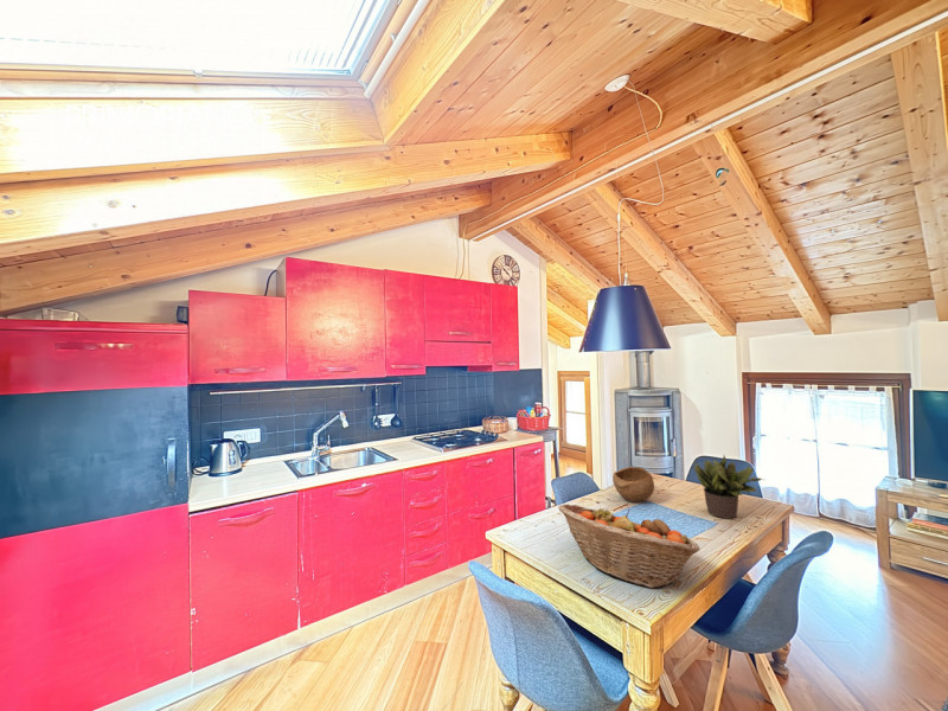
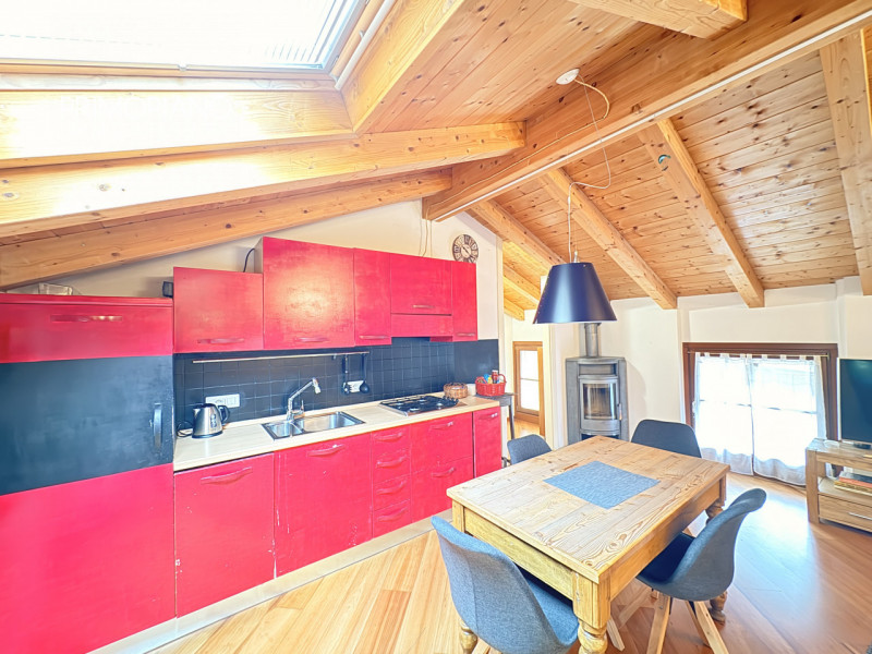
- potted plant [692,454,764,520]
- fruit basket [557,502,702,589]
- bowl [611,466,655,502]
